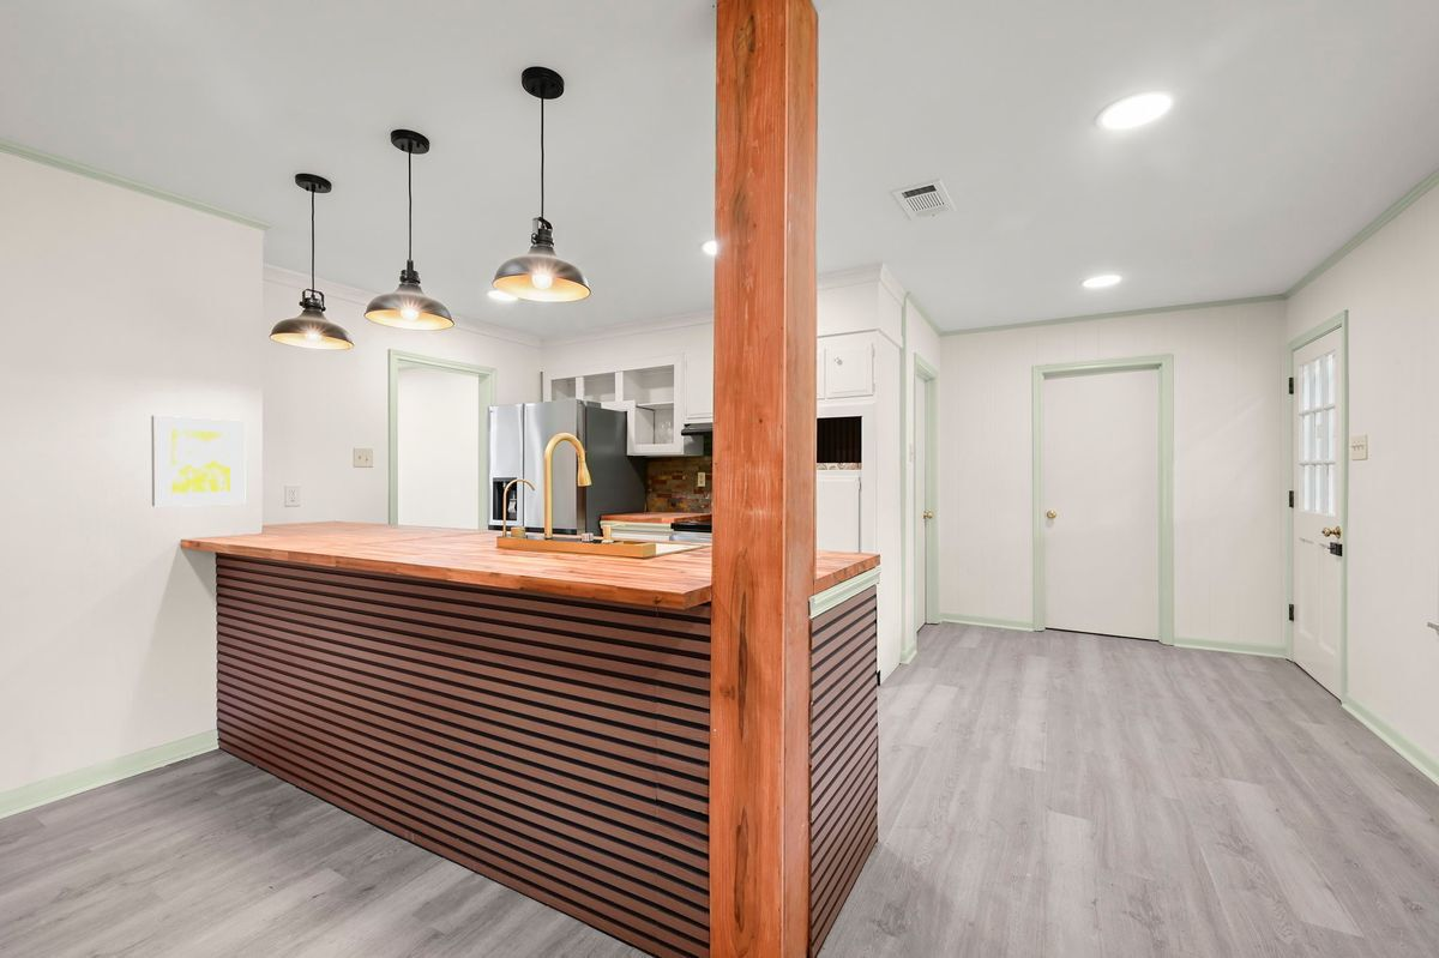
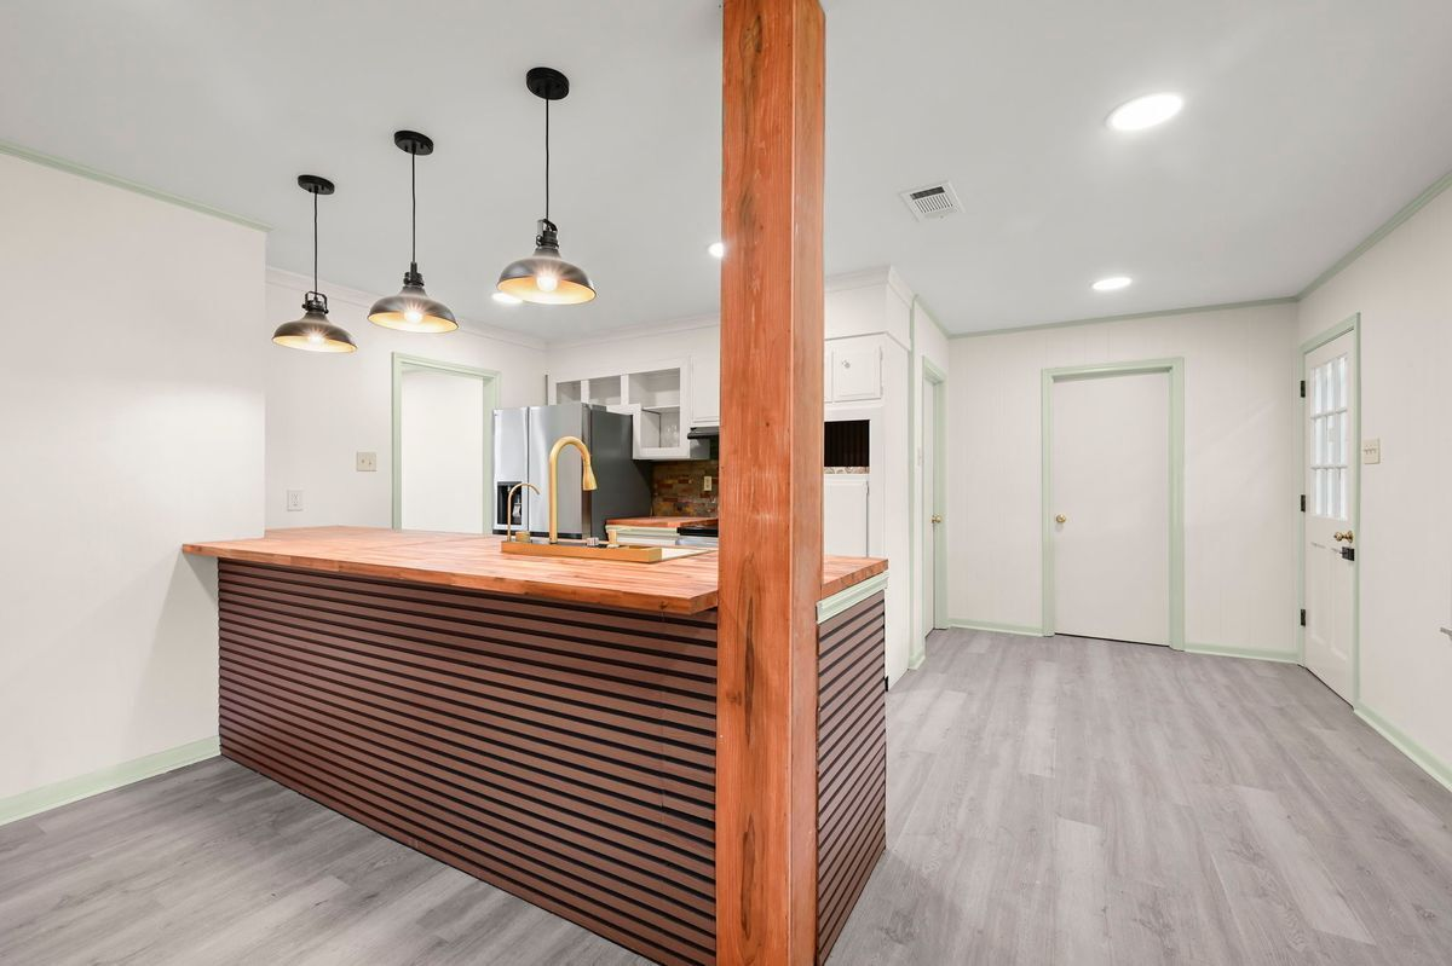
- wall art [150,414,246,507]
